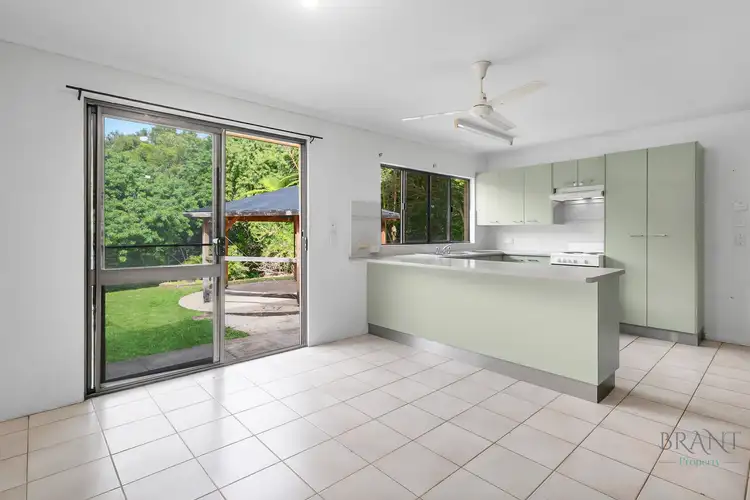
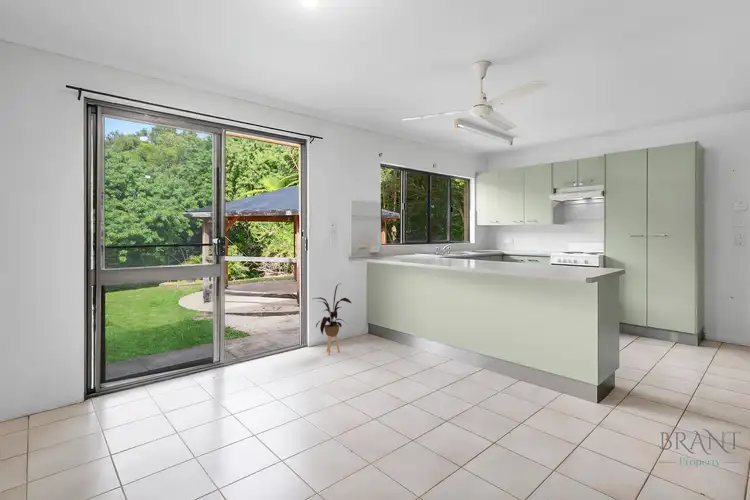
+ house plant [313,283,352,356]
